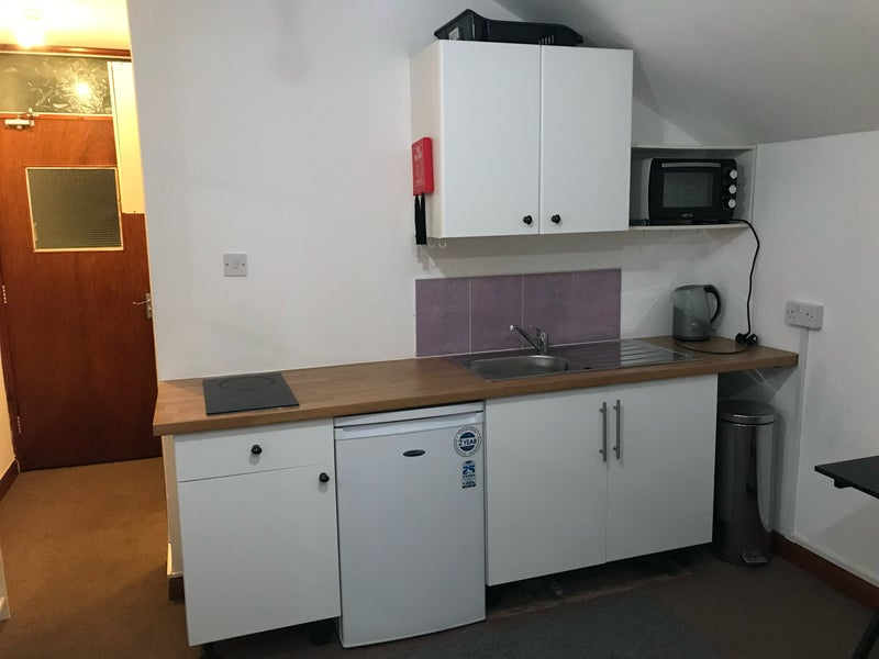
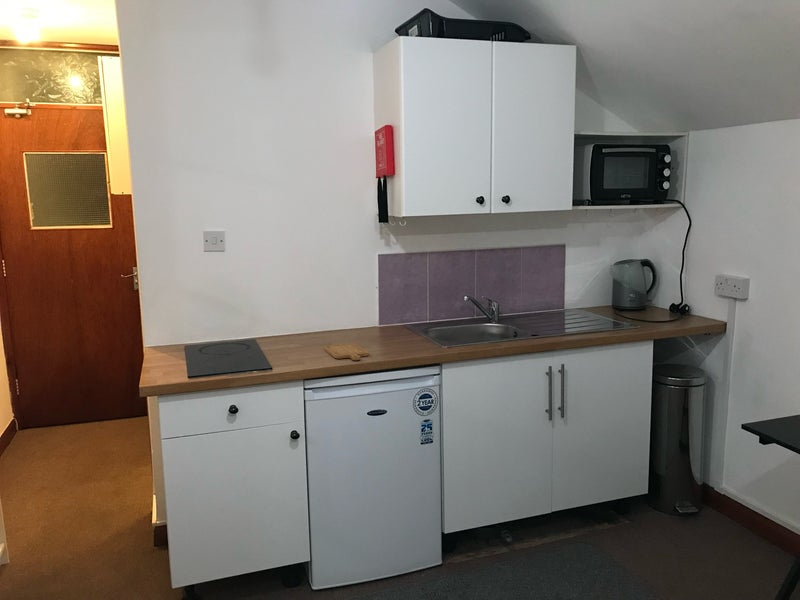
+ chopping board [323,343,369,361]
